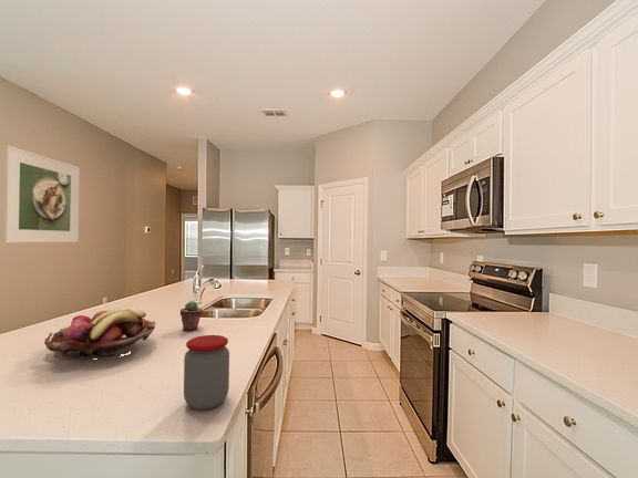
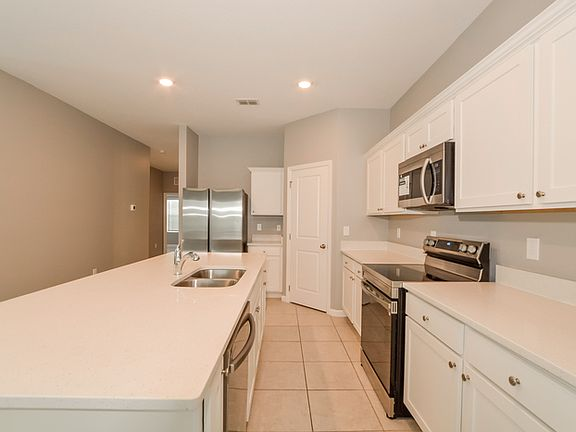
- jar [183,334,230,411]
- fruit basket [43,306,156,360]
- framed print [3,144,81,243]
- potted succulent [179,300,204,332]
